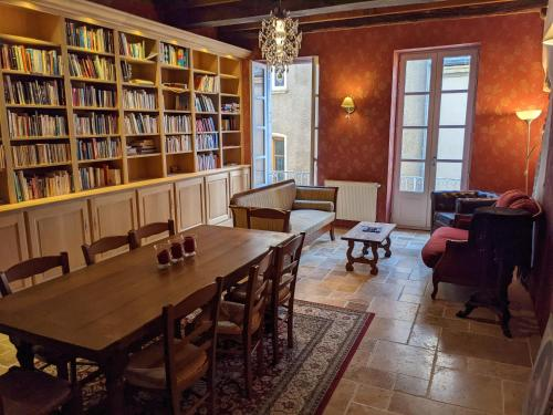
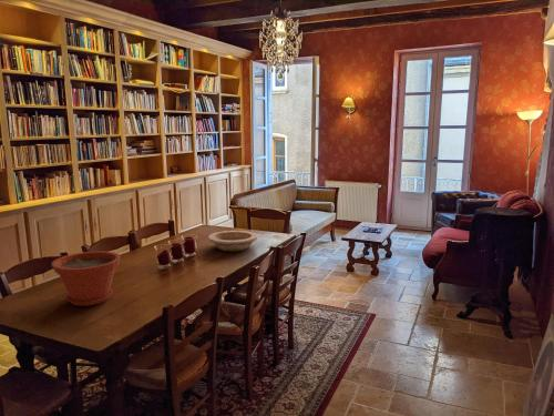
+ plant pot [51,250,122,307]
+ bowl [207,230,258,252]
